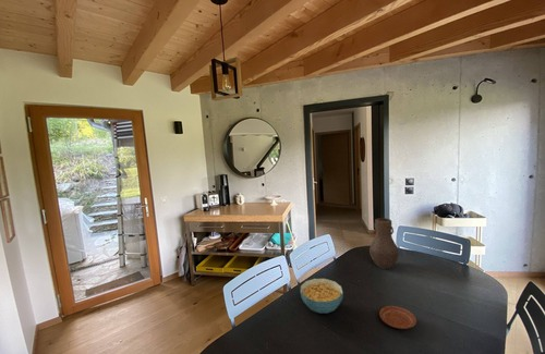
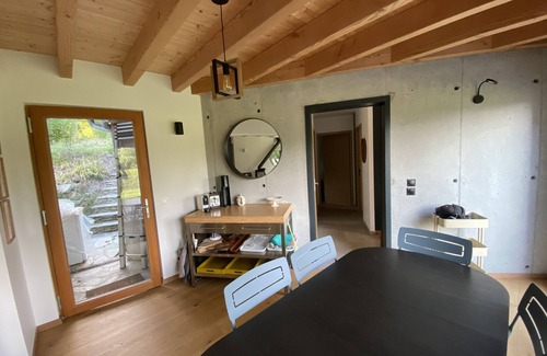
- vase [368,217,400,270]
- plate [378,305,417,330]
- cereal bowl [300,278,344,315]
